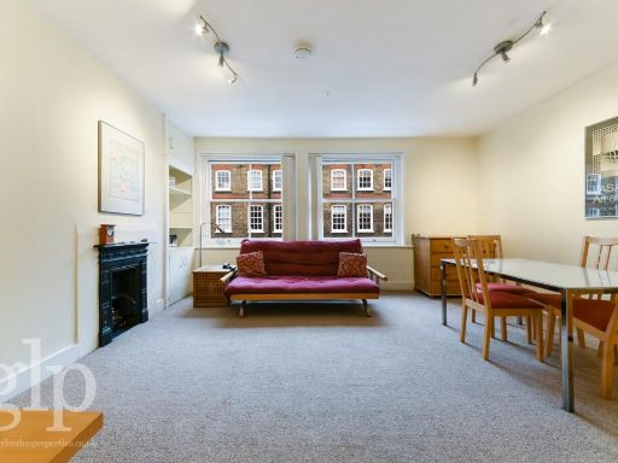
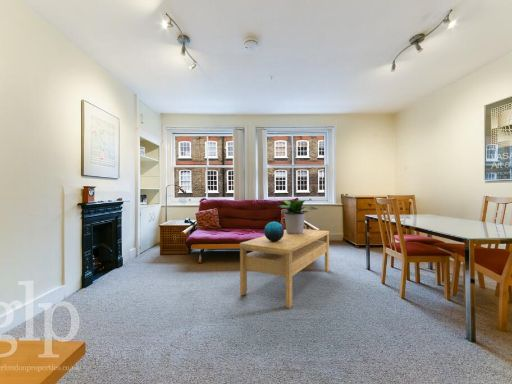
+ potted plant [276,199,318,234]
+ decorative sphere [263,221,285,242]
+ coffee table [239,228,330,309]
